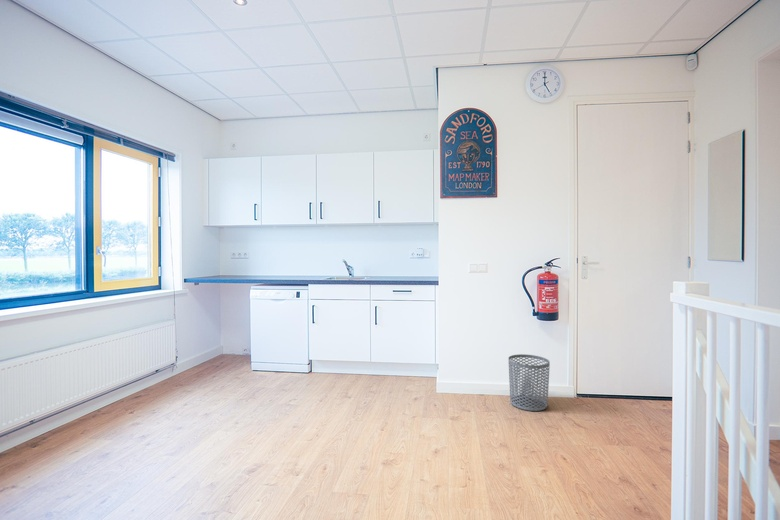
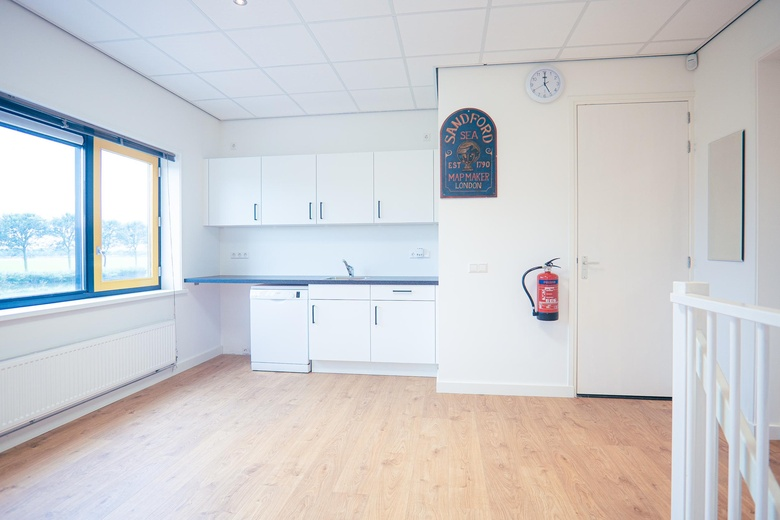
- waste bin [507,353,551,412]
